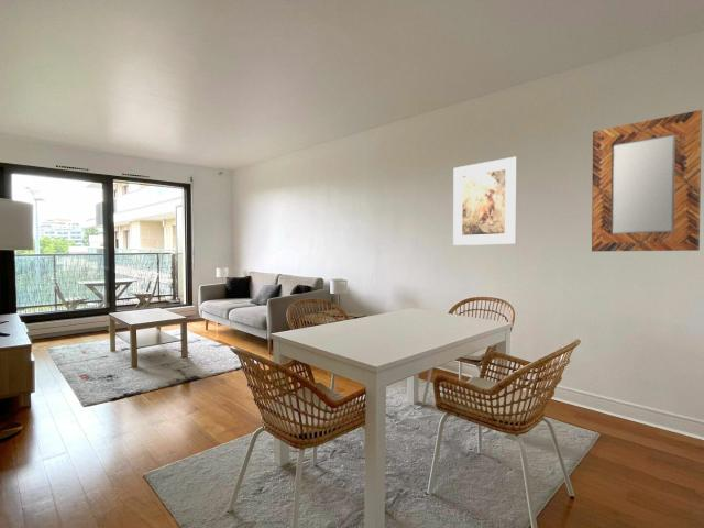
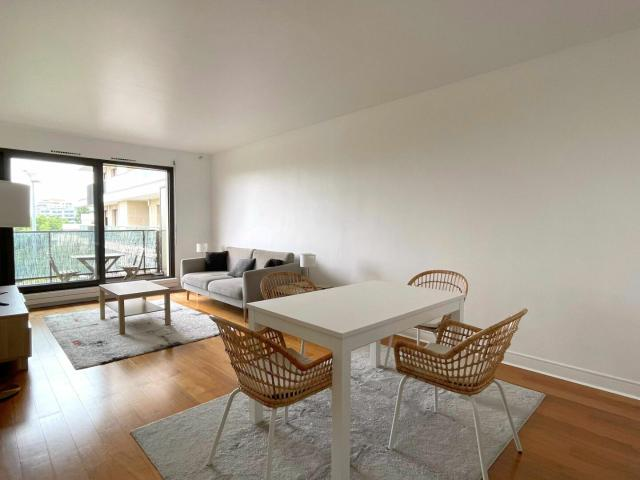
- home mirror [591,109,703,252]
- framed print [452,155,518,246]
